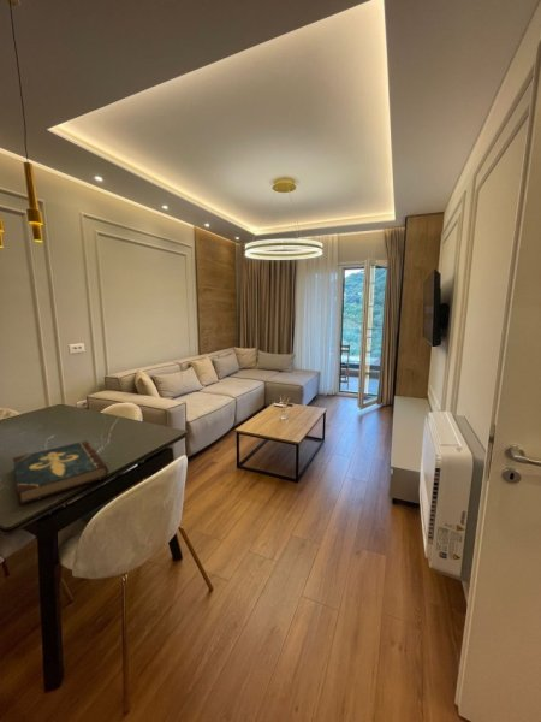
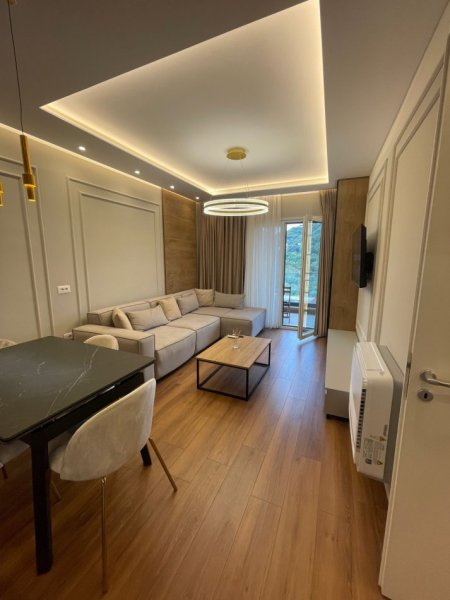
- book [12,439,109,507]
